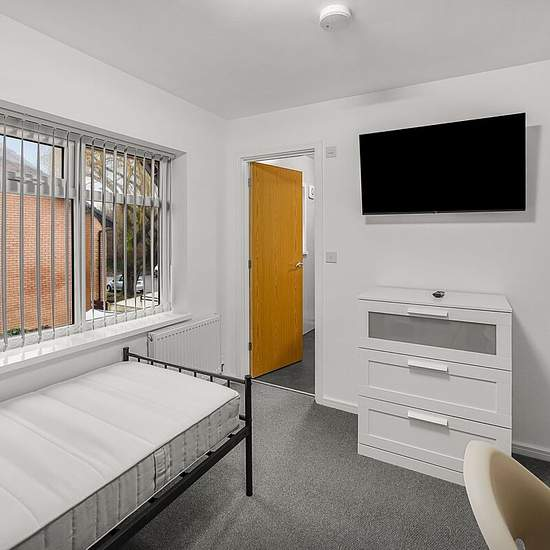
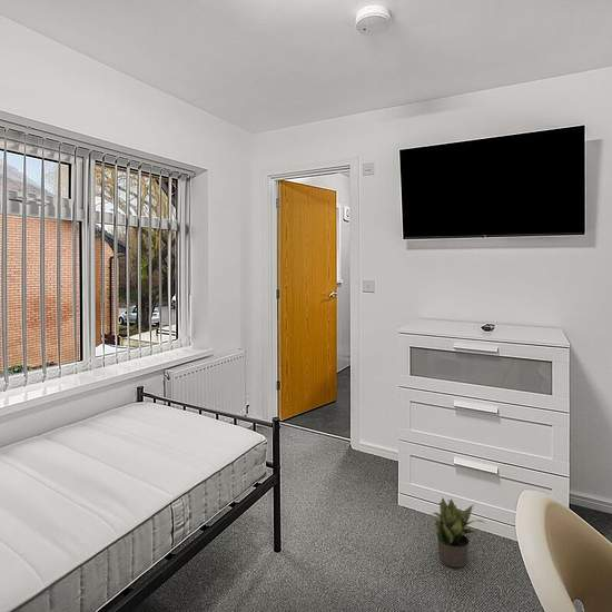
+ potted plant [430,497,487,569]
